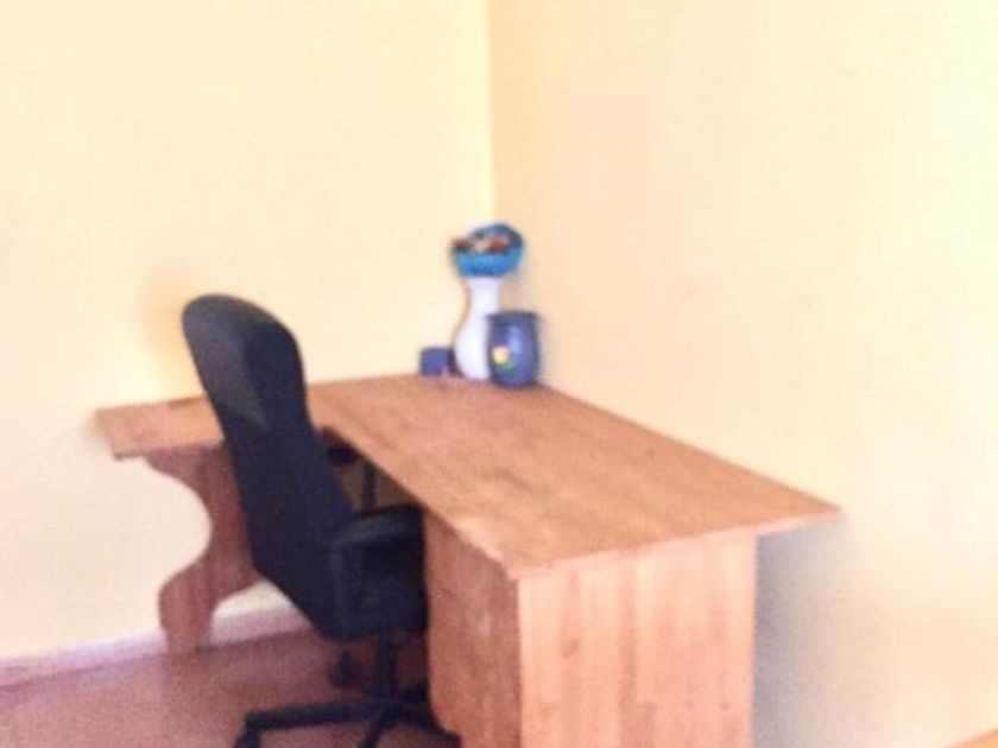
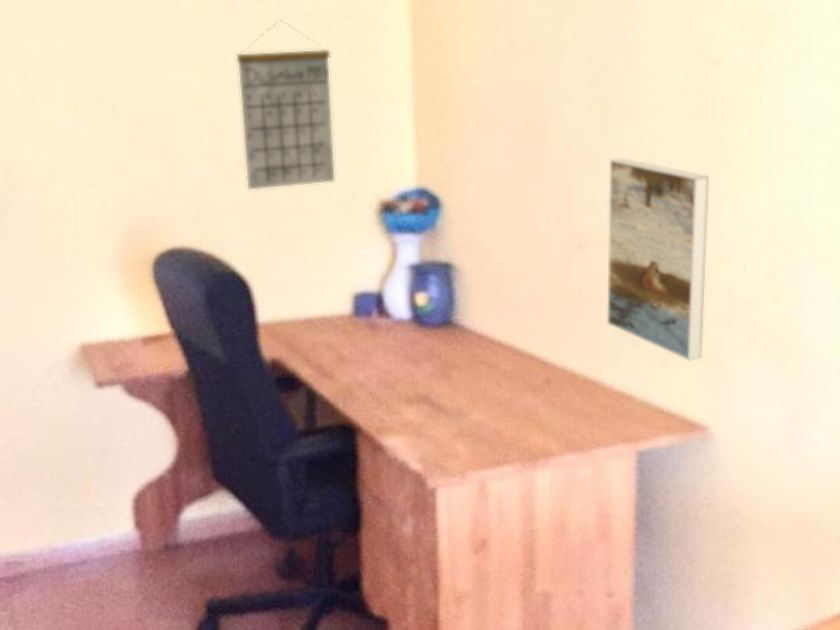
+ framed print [606,158,710,362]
+ calendar [236,19,335,190]
